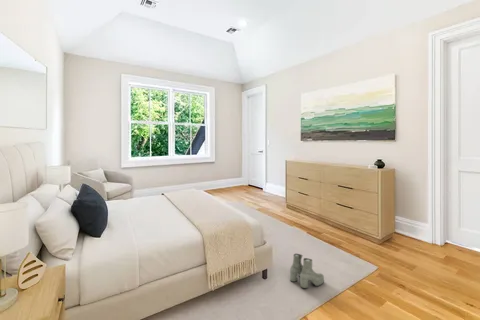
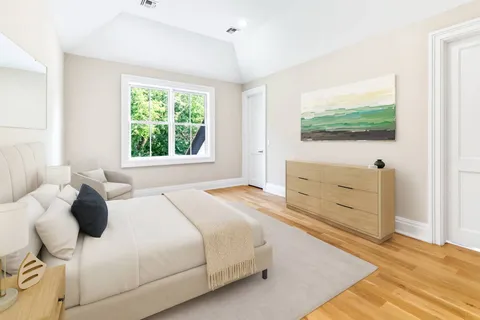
- boots [289,253,325,289]
